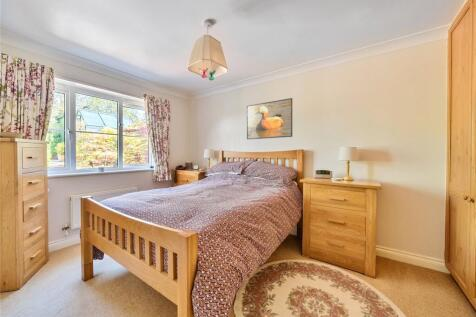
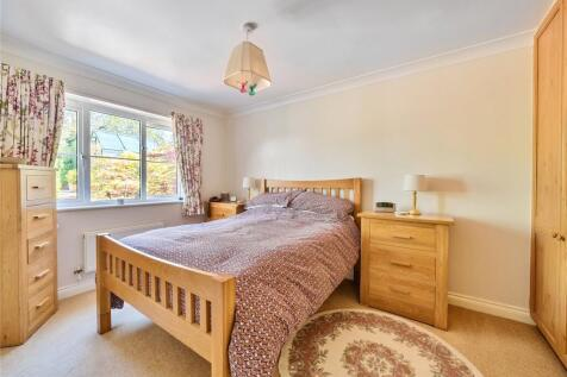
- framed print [246,97,293,140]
